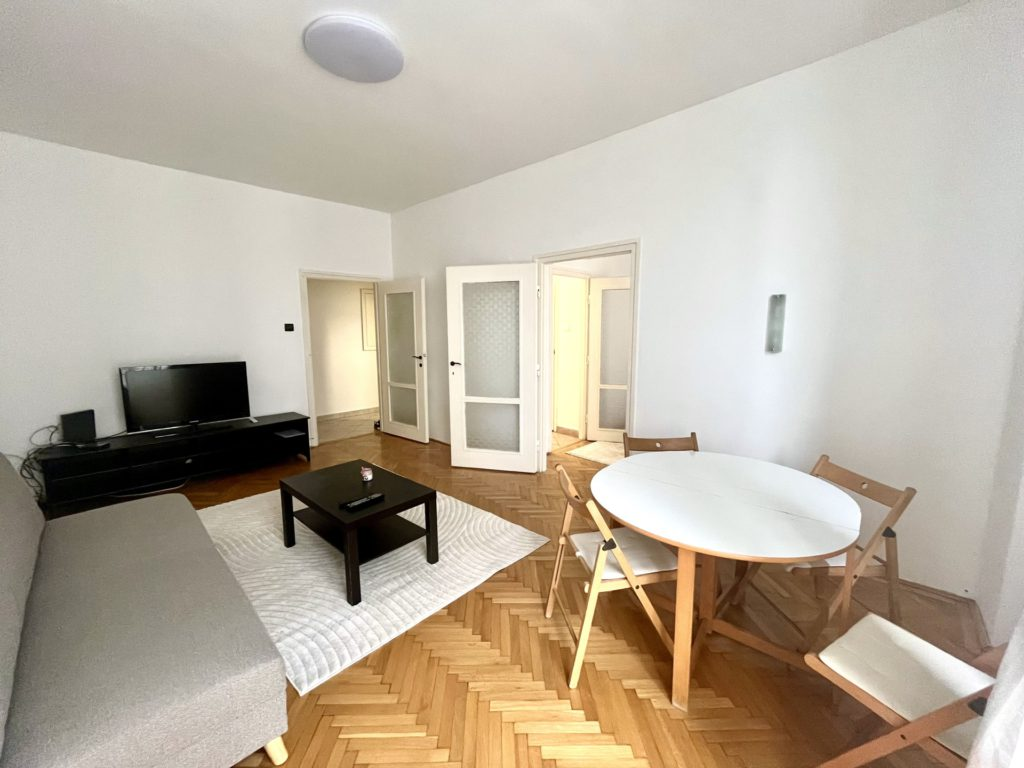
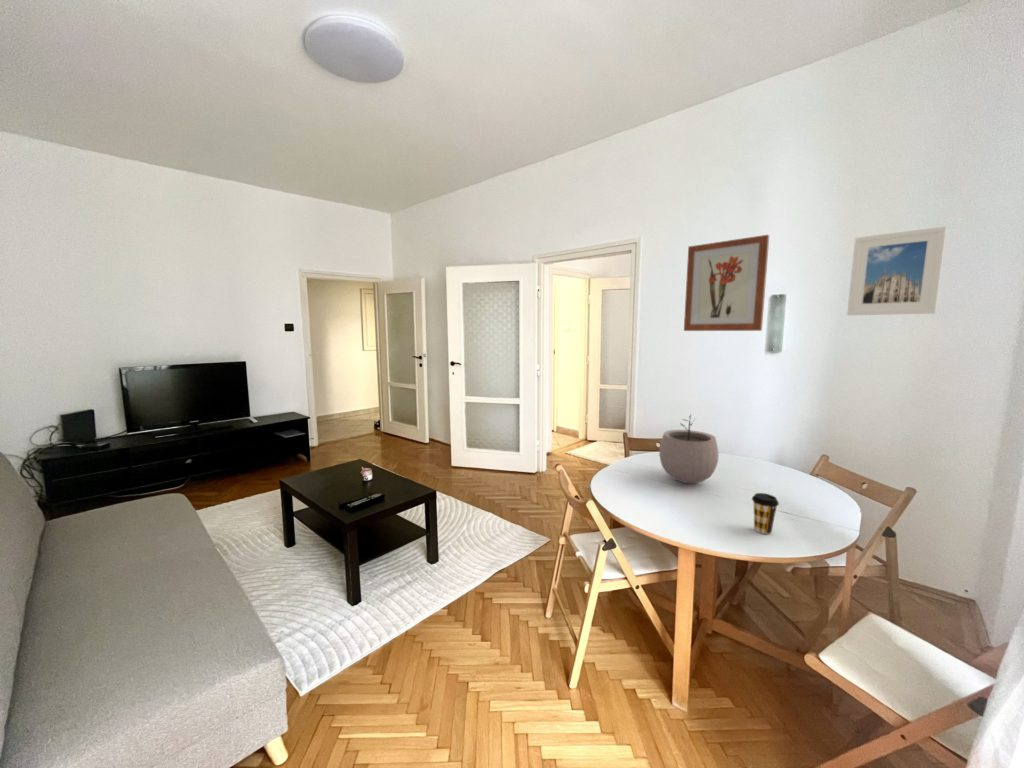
+ wall art [683,234,770,332]
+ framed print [846,225,948,316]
+ coffee cup [751,492,780,535]
+ plant pot [658,413,720,484]
